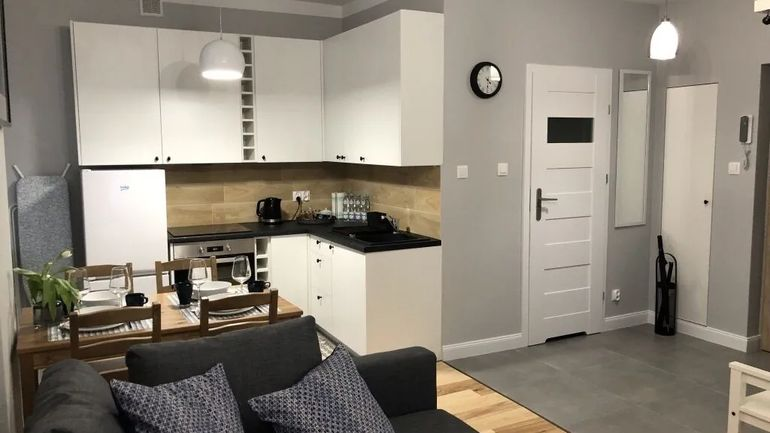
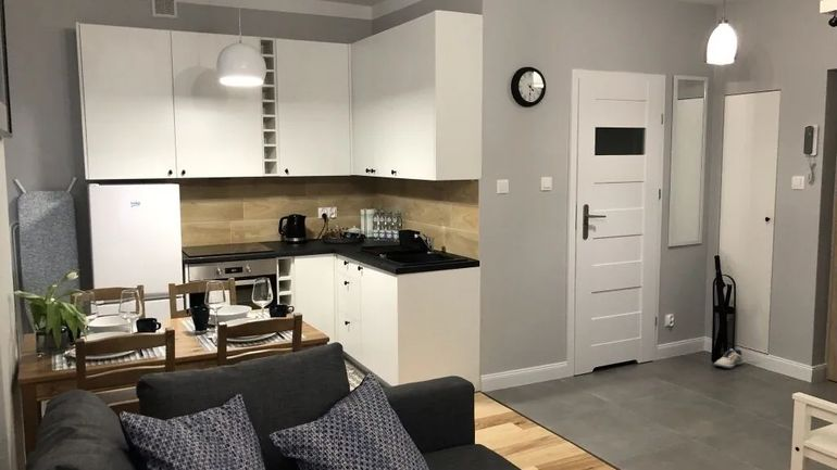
+ shoe [713,347,744,369]
